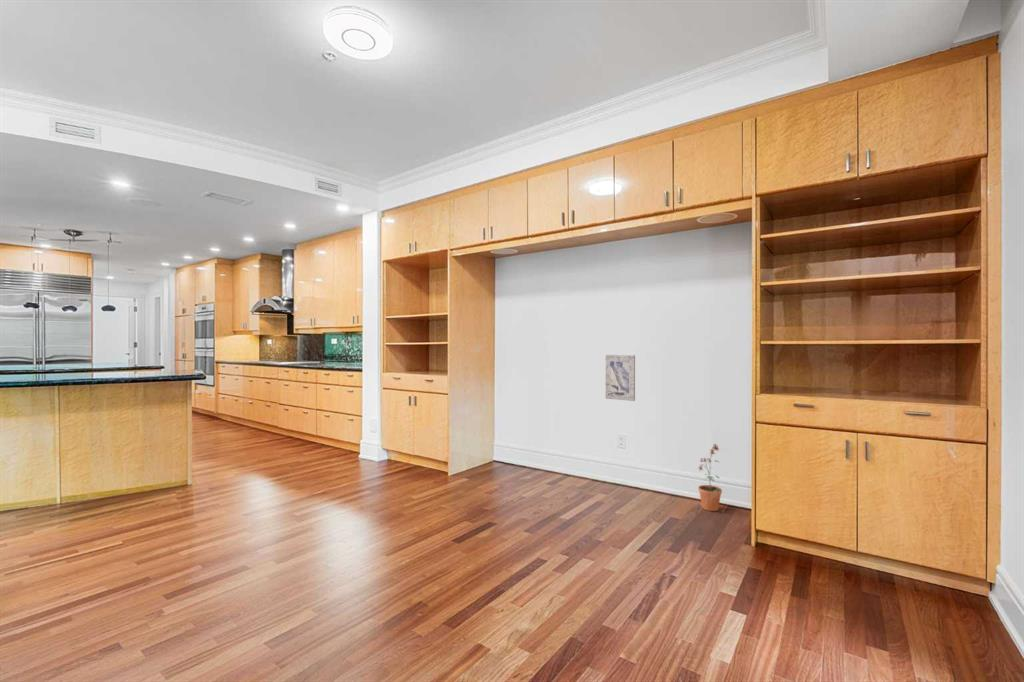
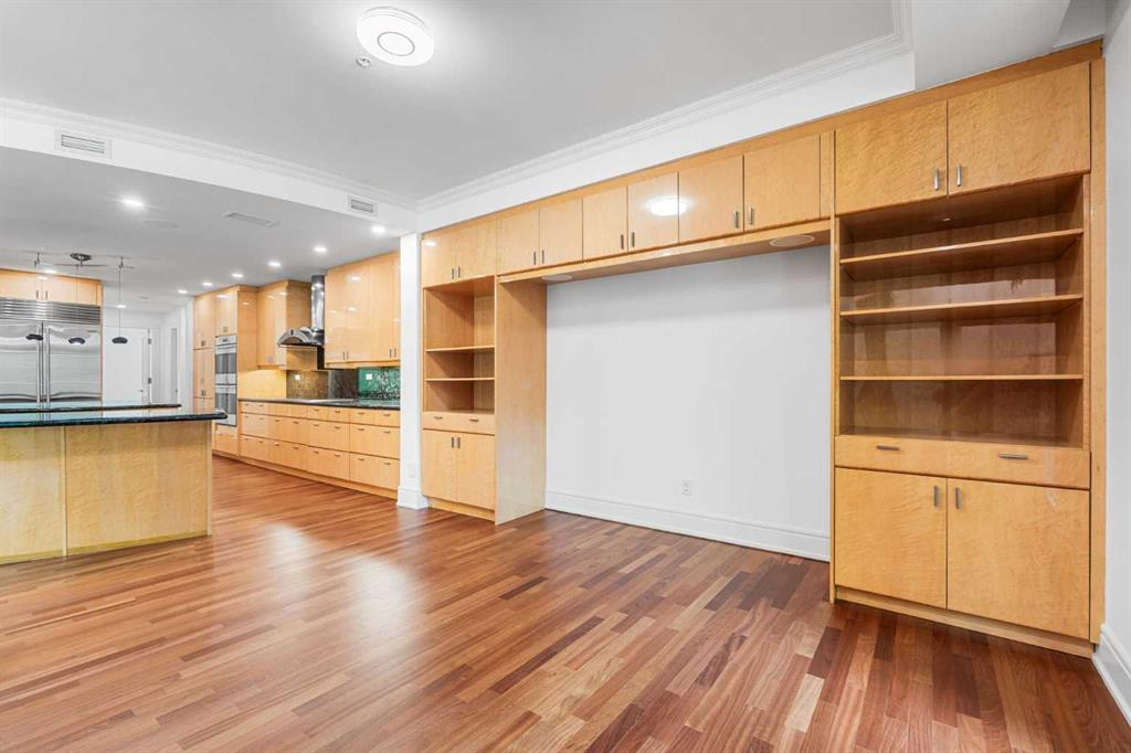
- potted plant [698,443,723,512]
- wall art [605,354,636,402]
